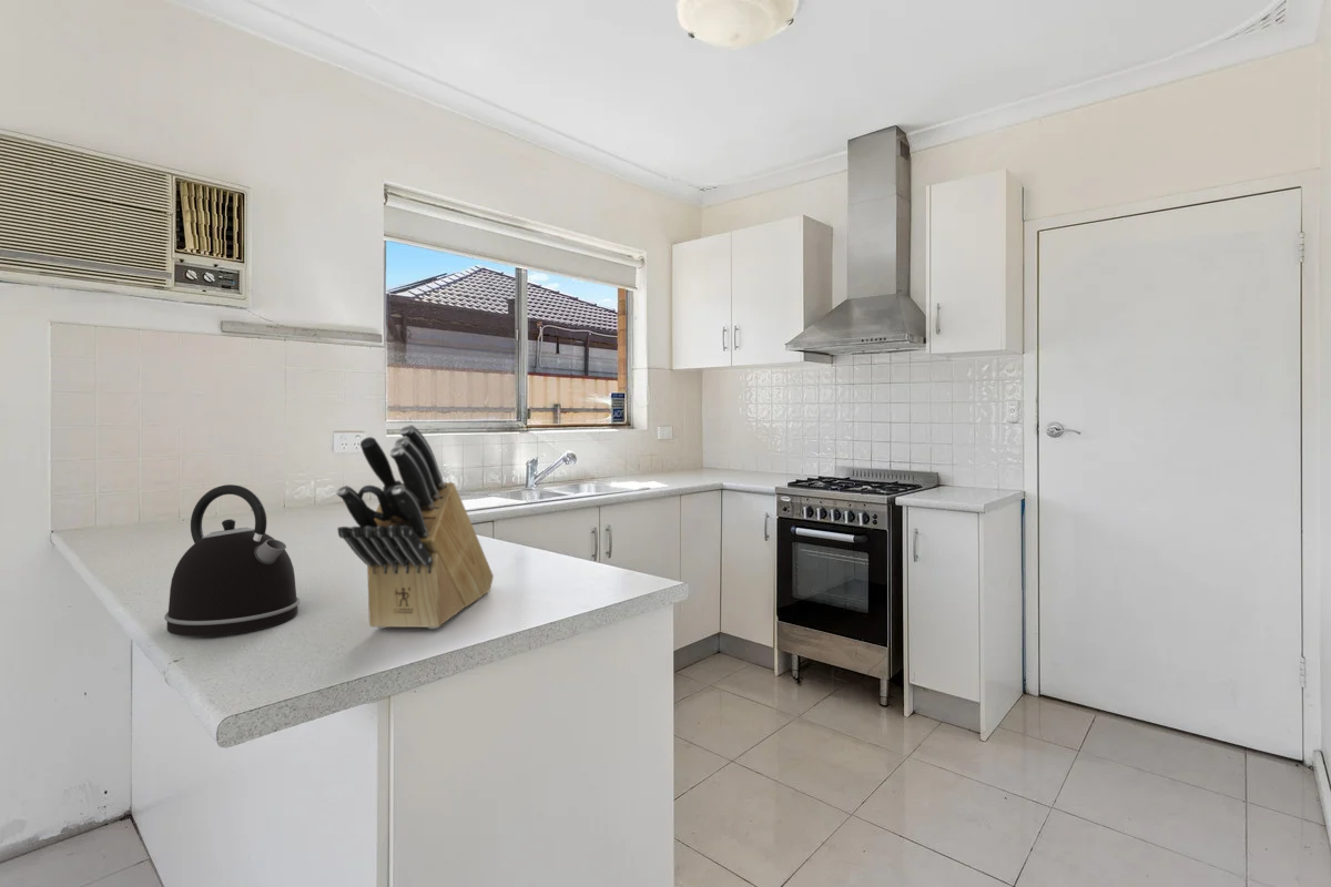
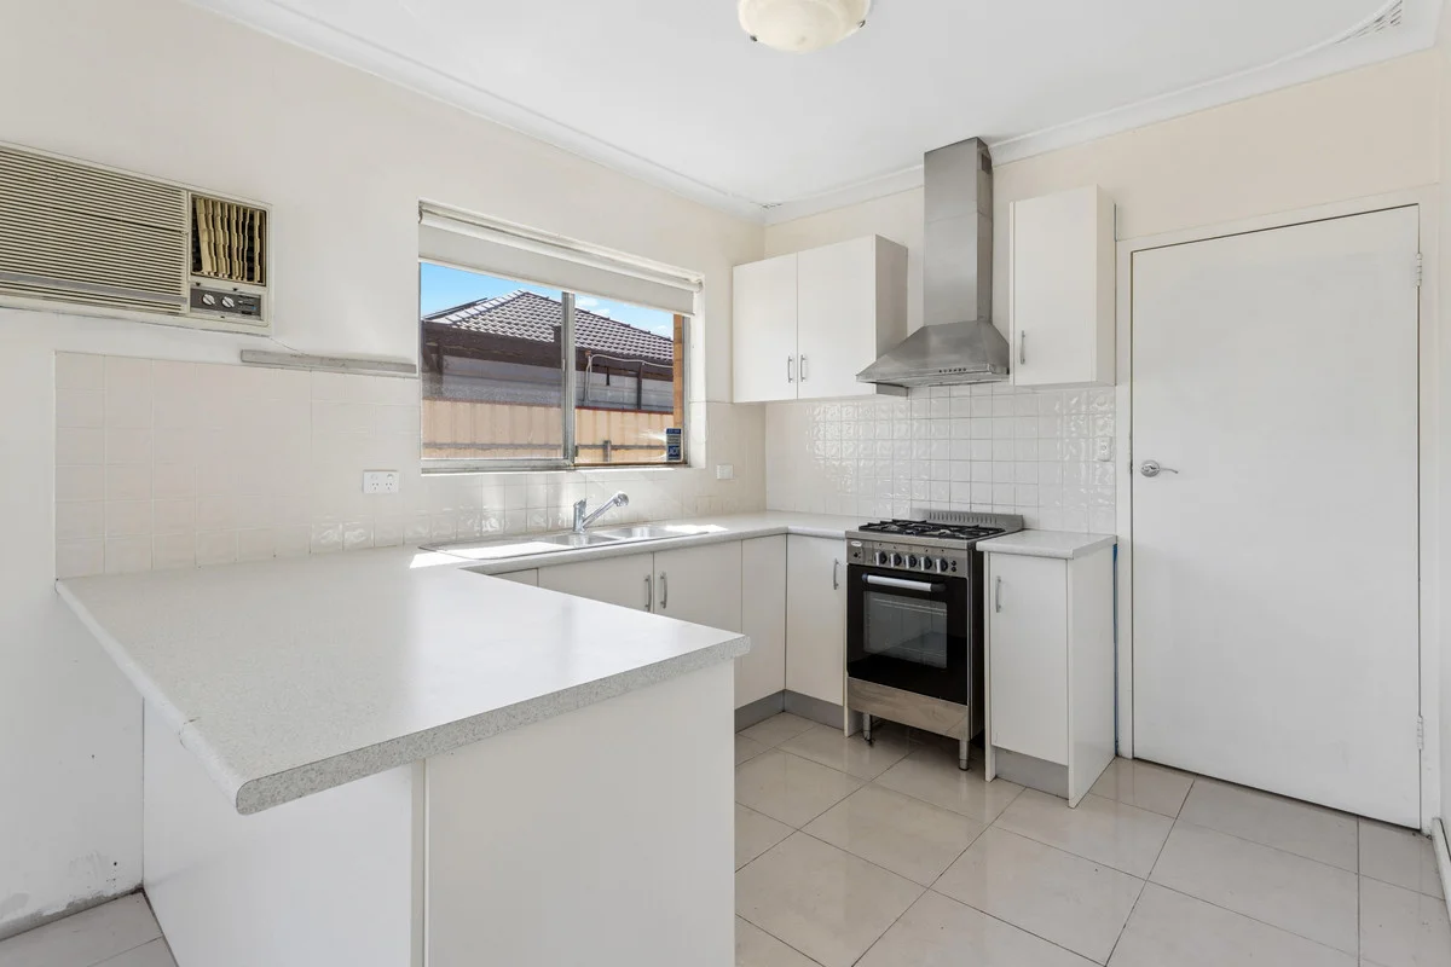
- kettle [163,483,301,638]
- knife block [336,424,495,630]
